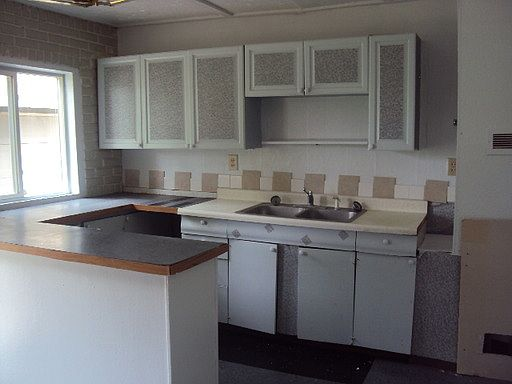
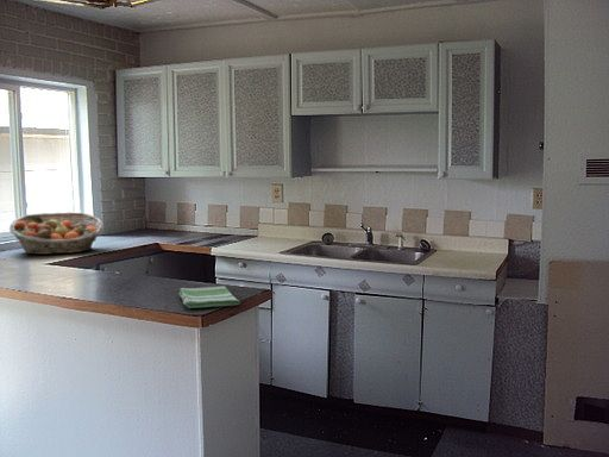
+ fruit basket [8,211,105,256]
+ dish towel [178,284,241,309]
